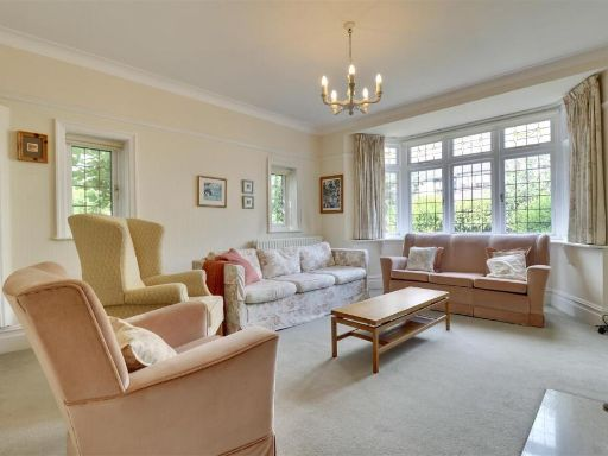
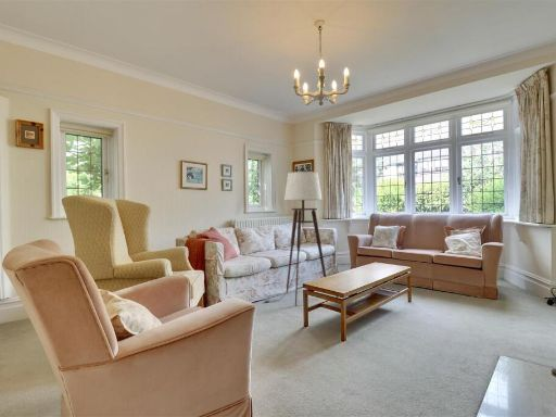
+ floor lamp [263,170,327,307]
